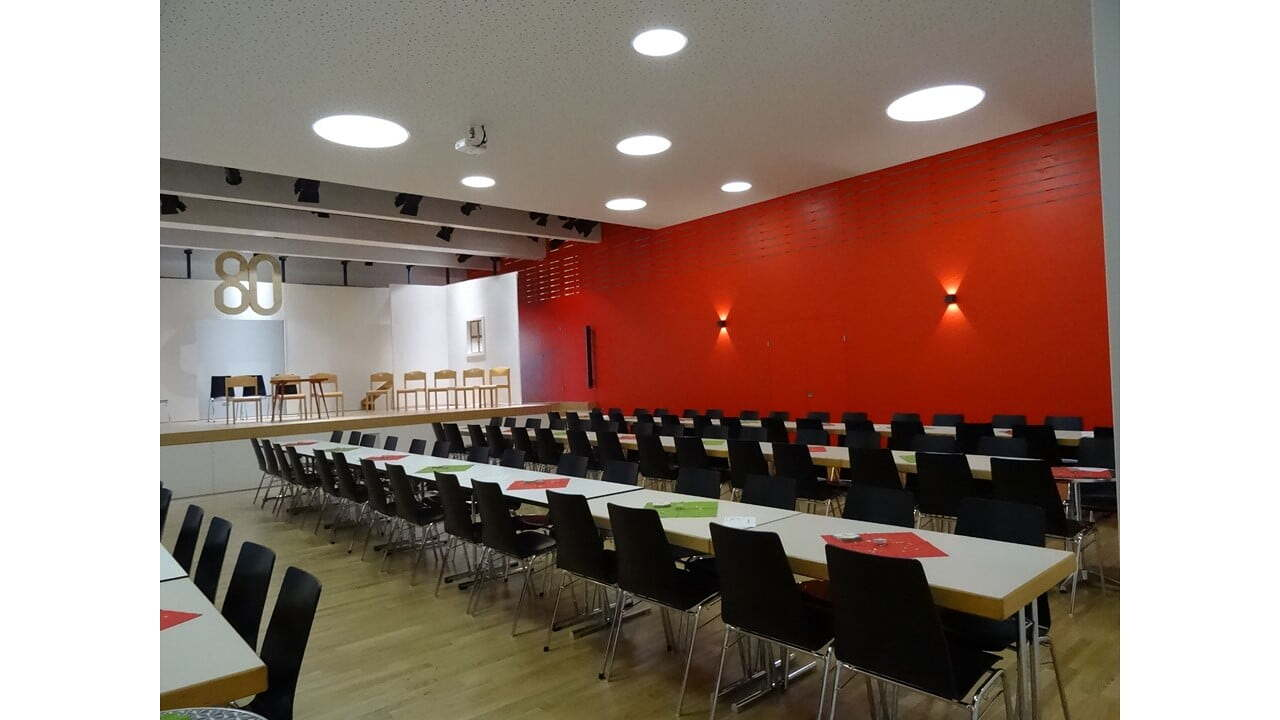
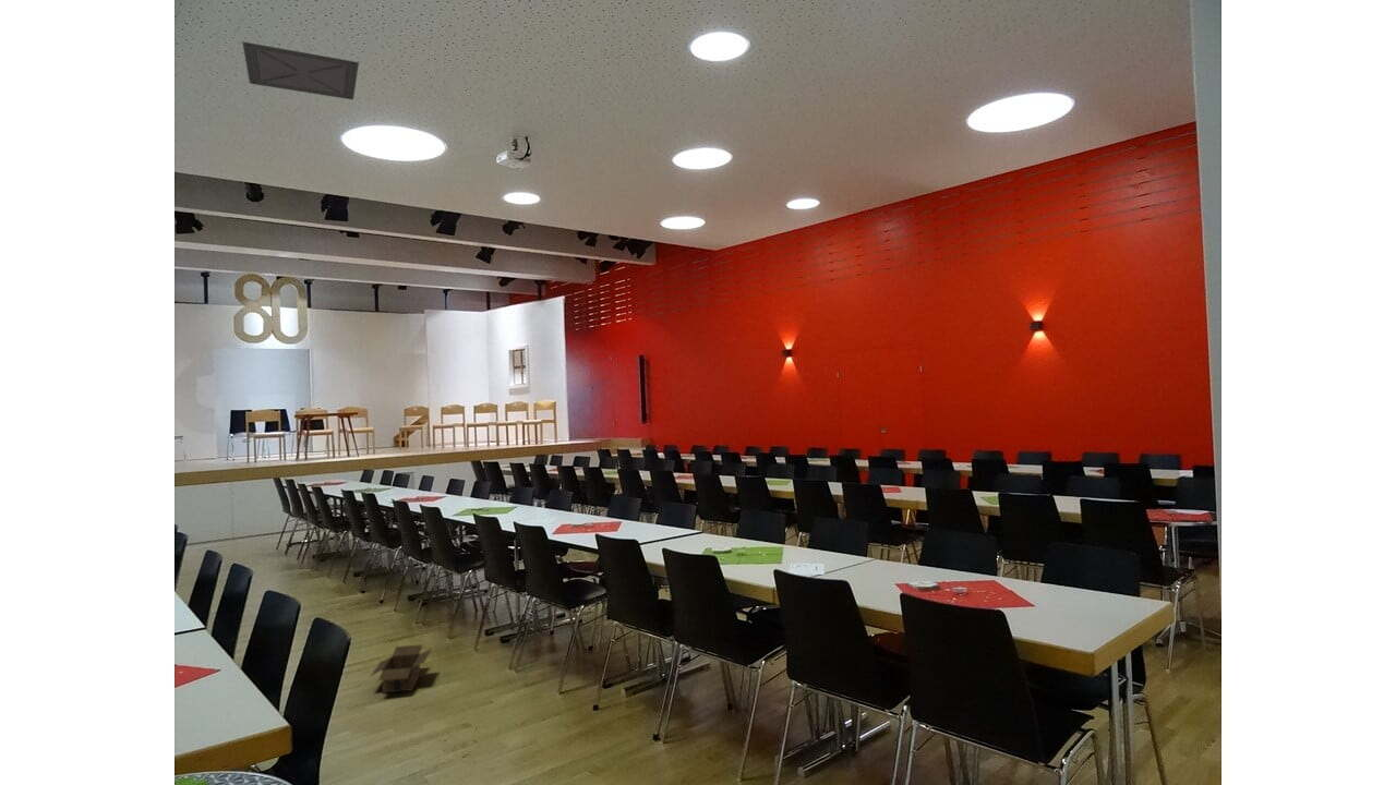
+ ceiling vent [241,40,360,100]
+ cardboard box [370,643,433,695]
